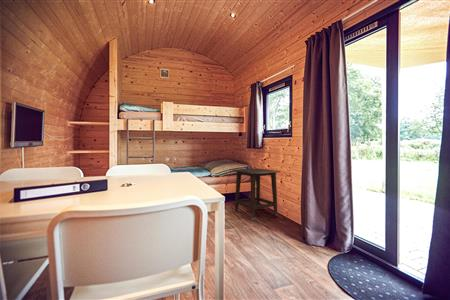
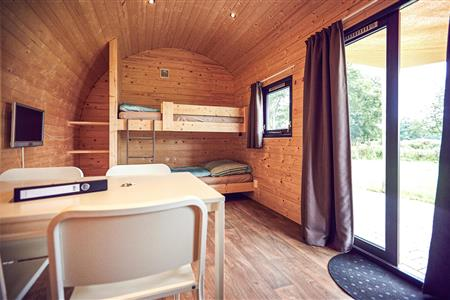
- side table [232,167,281,221]
